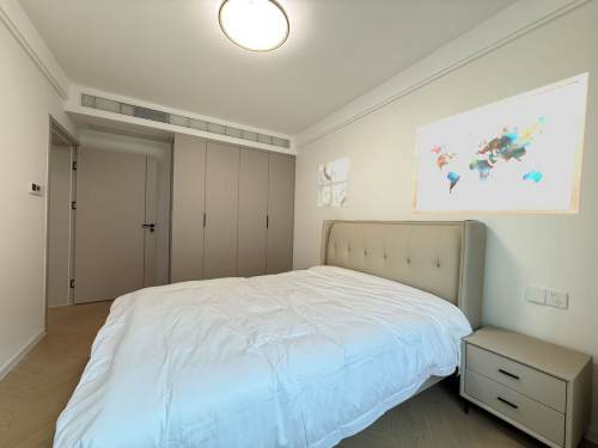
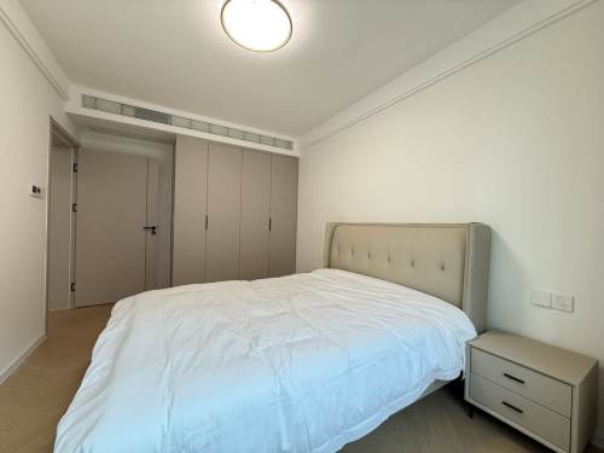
- wall art [411,72,590,215]
- wall art [317,155,352,209]
